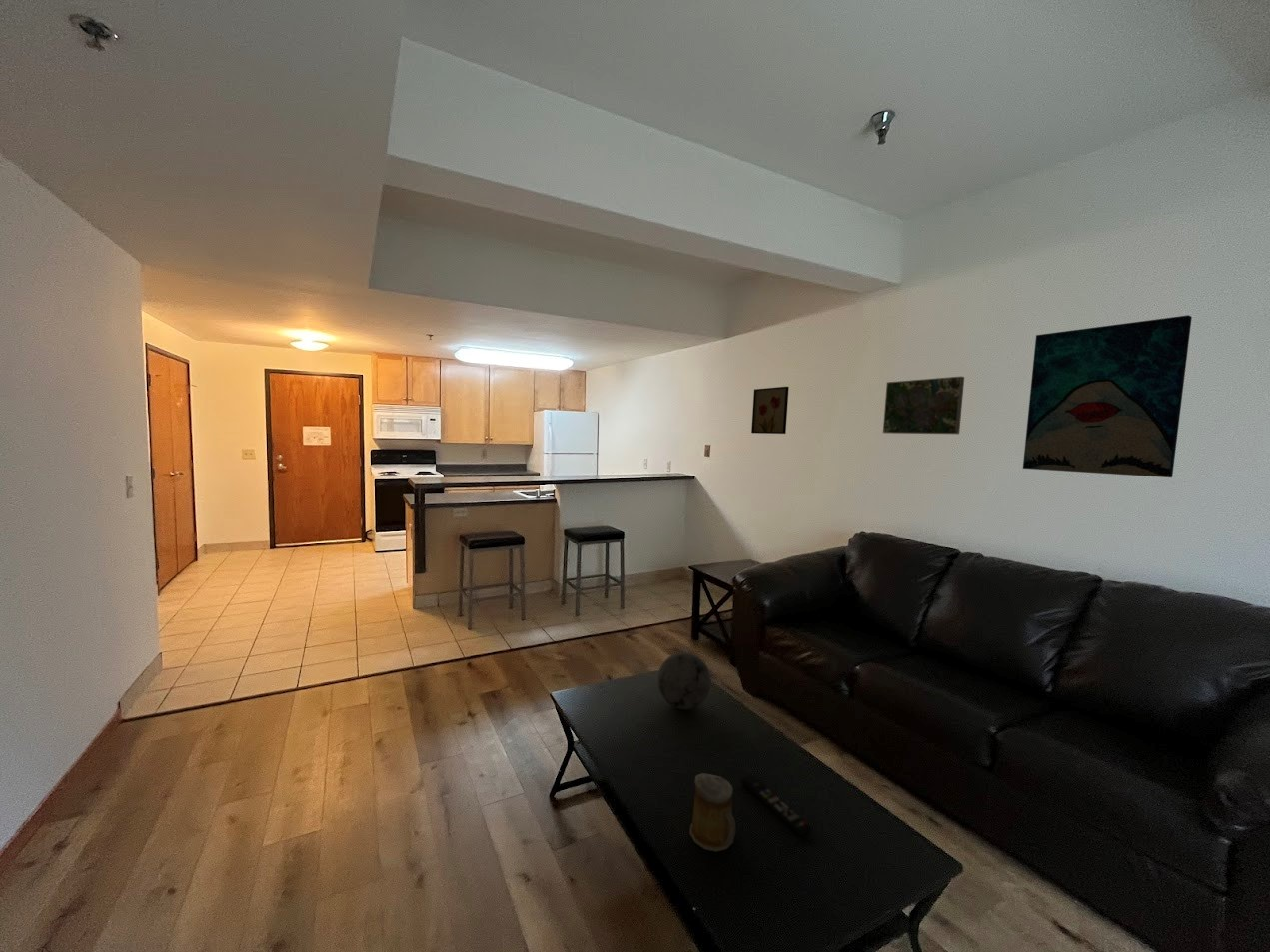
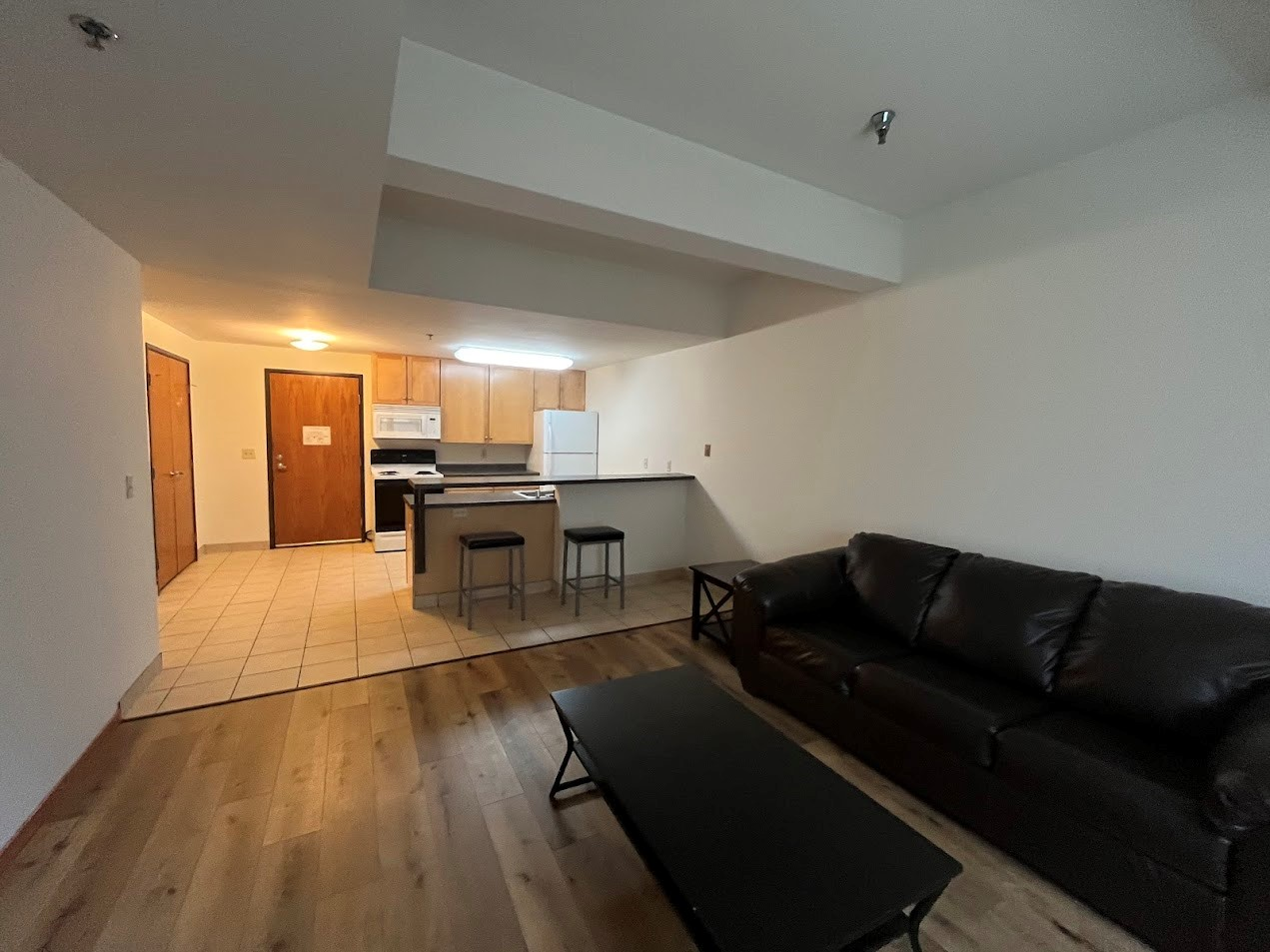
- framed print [882,376,965,435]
- decorative orb [657,651,712,710]
- wall art [750,386,790,435]
- wall art [1022,314,1193,478]
- mug [688,772,736,853]
- remote control [740,774,812,837]
